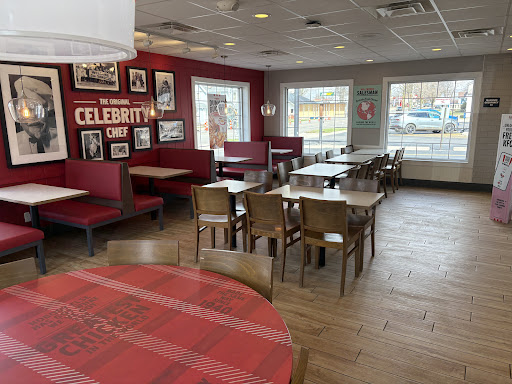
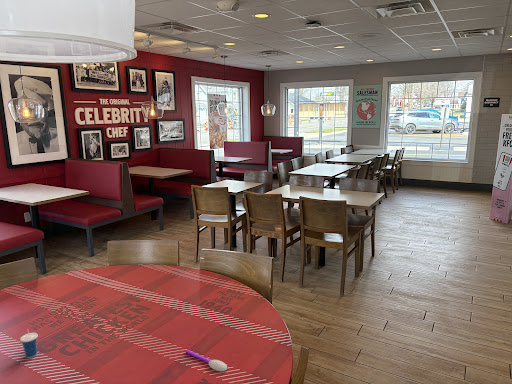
+ spoon [185,349,228,372]
+ cup [19,328,39,359]
